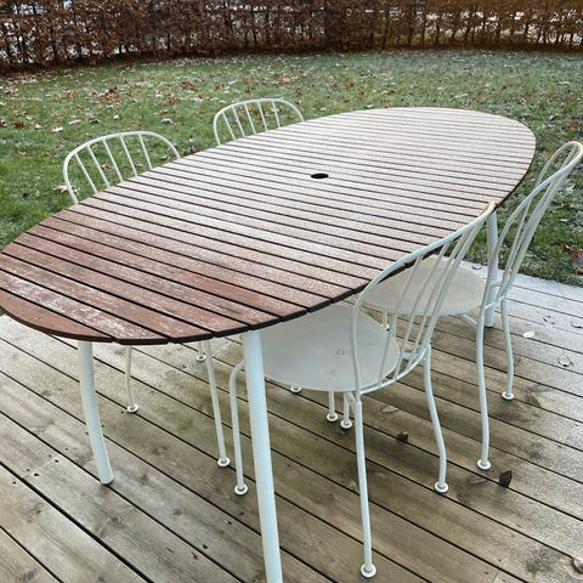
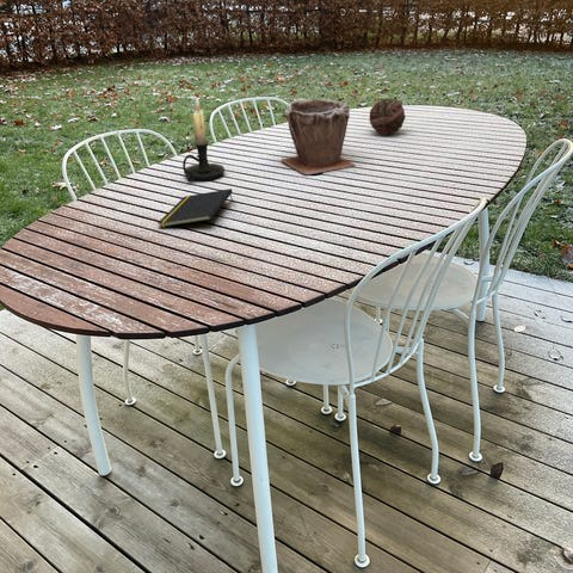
+ notepad [156,187,234,228]
+ decorative ball [368,98,406,136]
+ candle holder [181,97,226,183]
+ plant pot [279,97,357,175]
